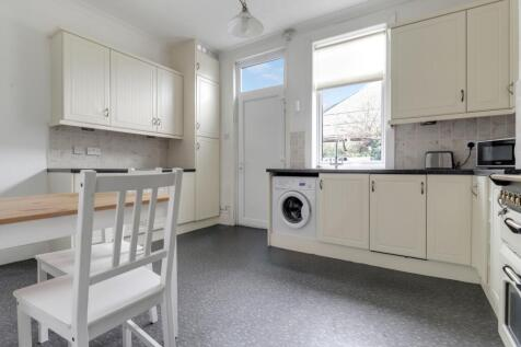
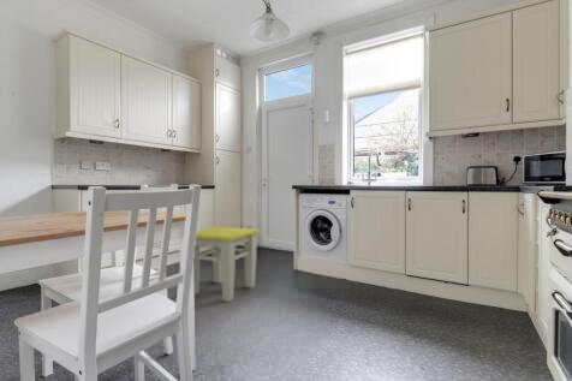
+ stool [193,226,261,303]
